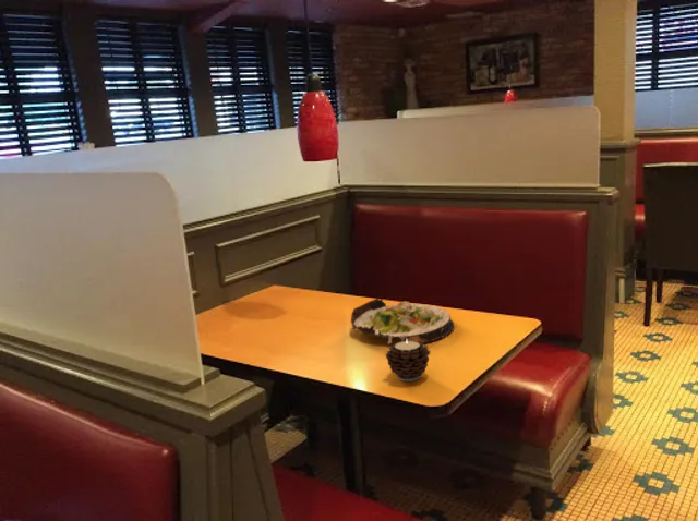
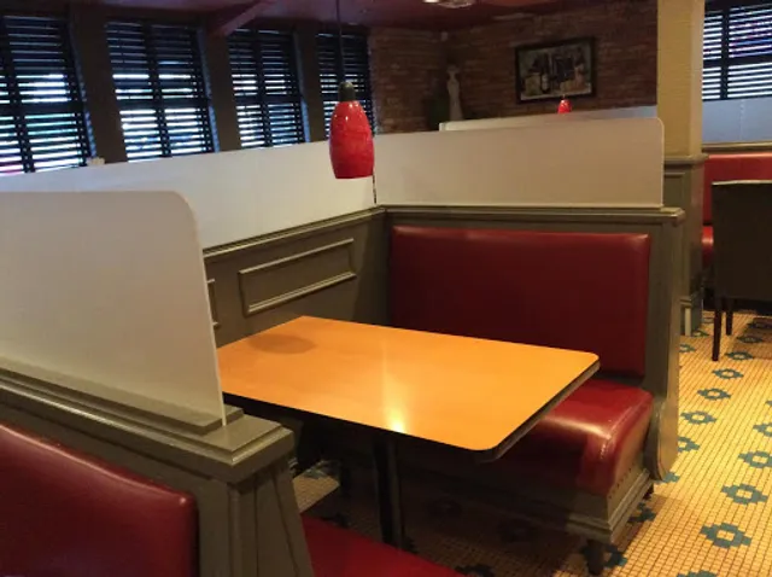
- candle [385,339,431,383]
- salad plate [350,296,455,346]
